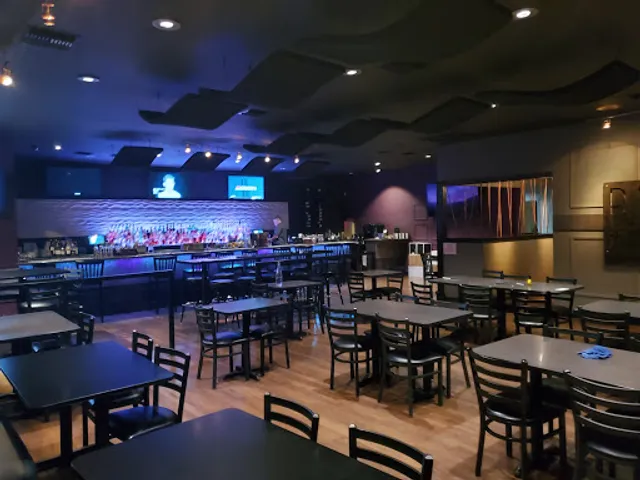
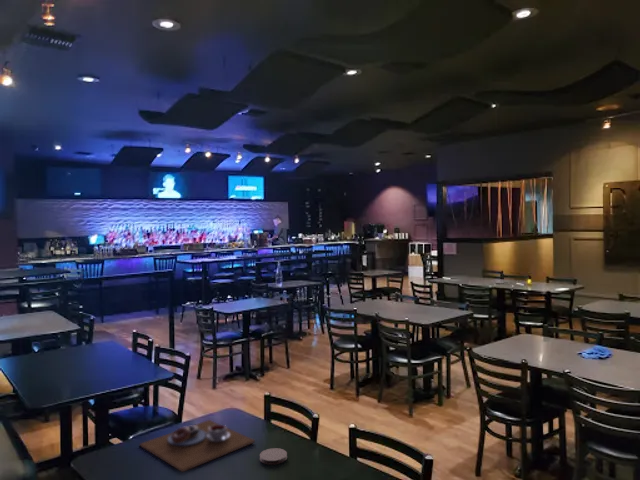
+ placemat [139,419,256,473]
+ coaster [259,447,288,466]
